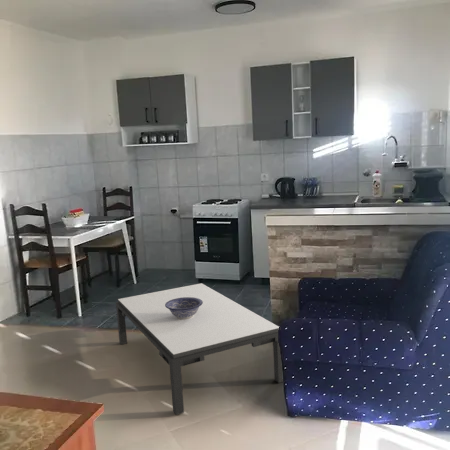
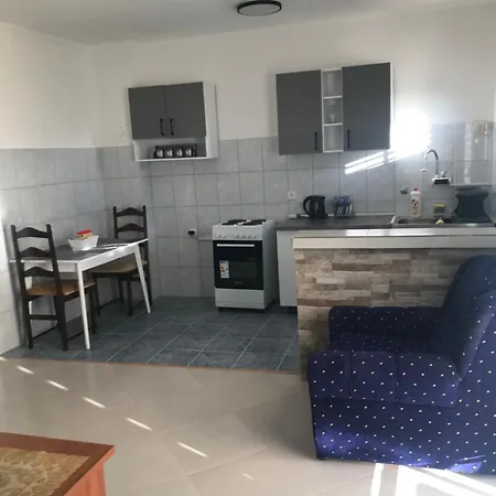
- coffee table [115,282,284,416]
- decorative bowl [165,297,203,319]
